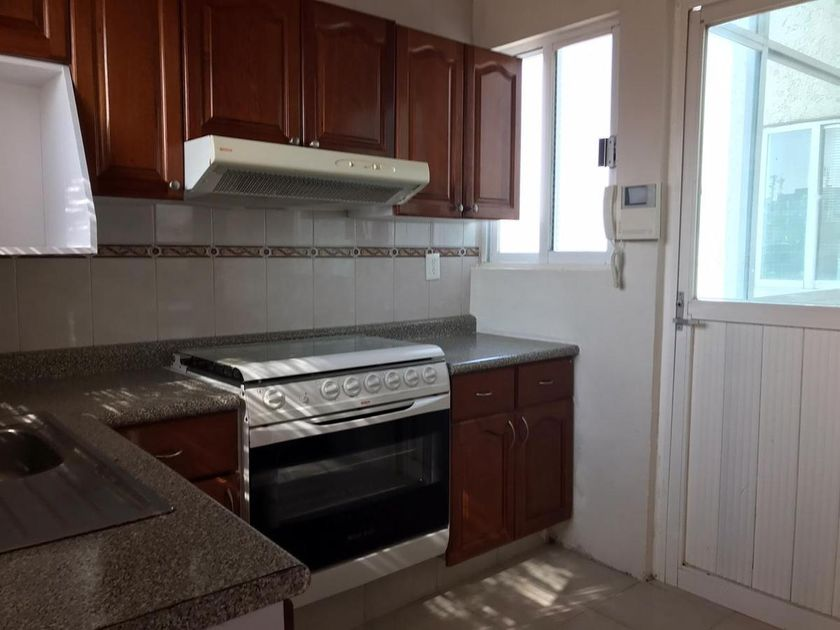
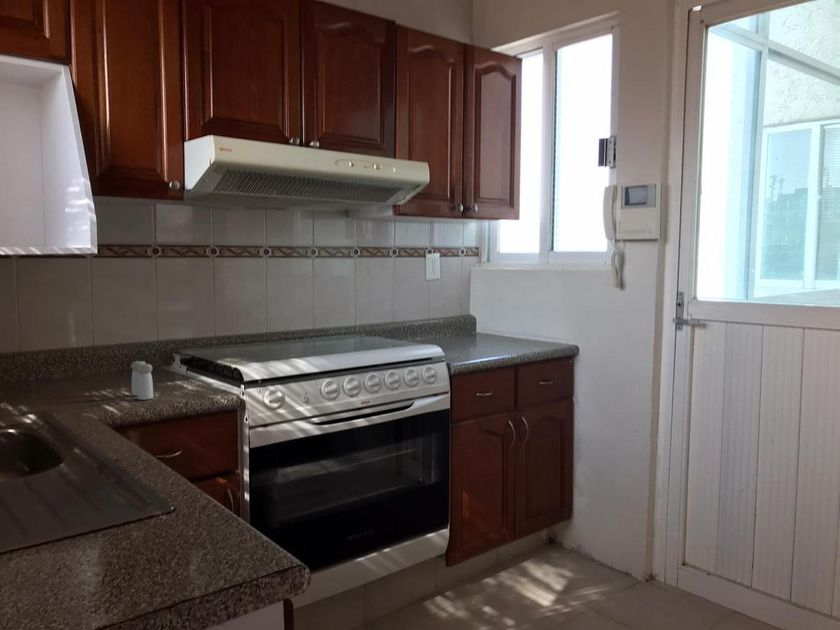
+ salt and pepper shaker [130,360,154,401]
